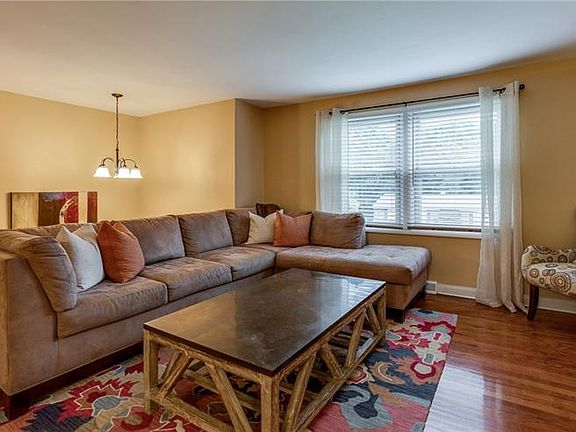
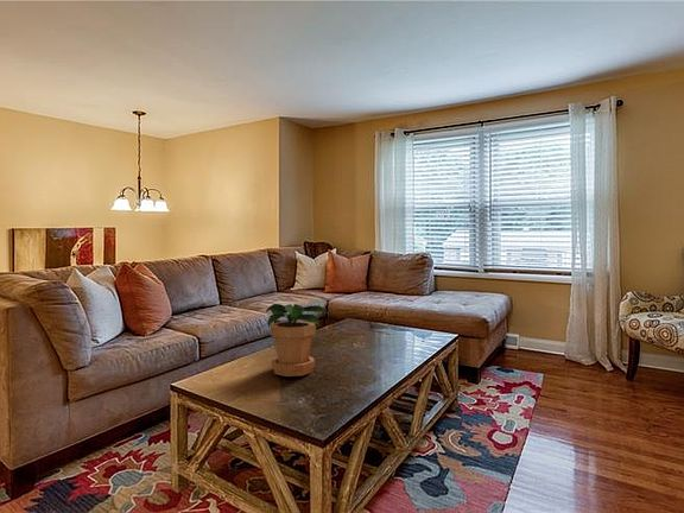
+ potted plant [265,303,330,378]
